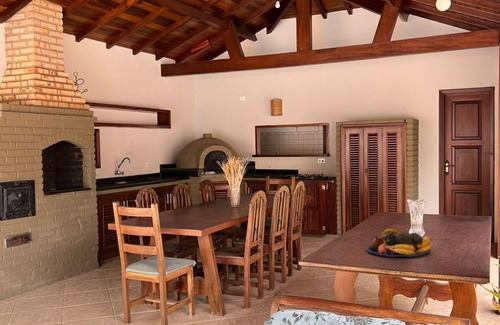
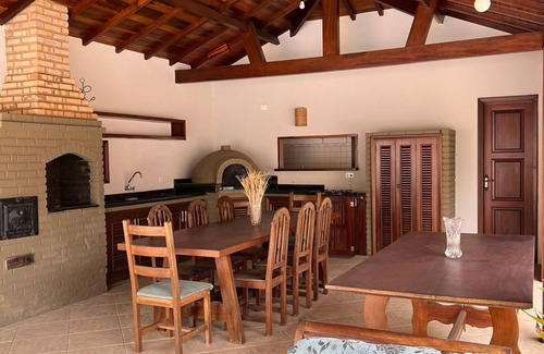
- fruit bowl [366,228,432,258]
